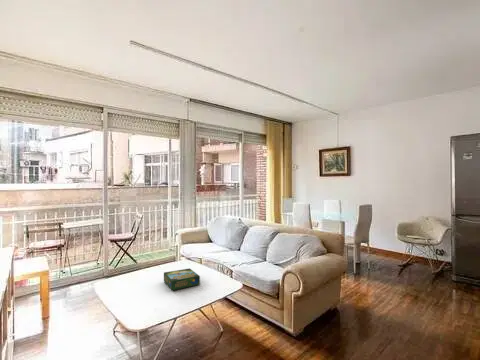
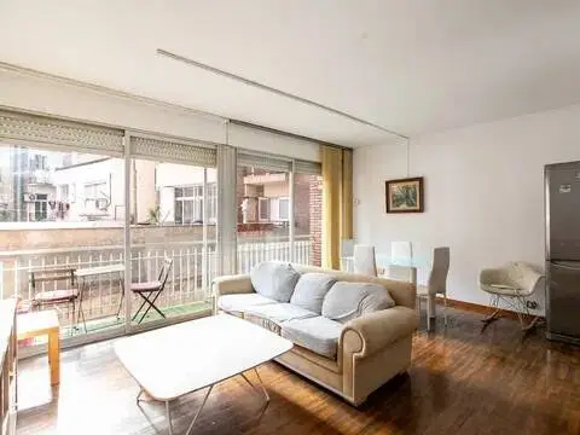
- board game [163,268,201,292]
